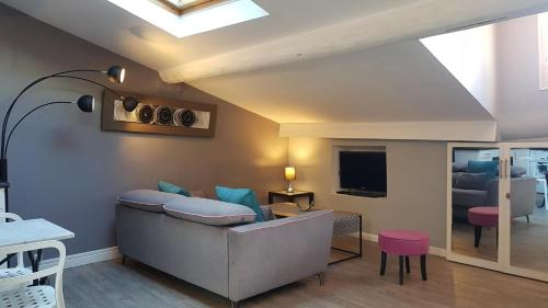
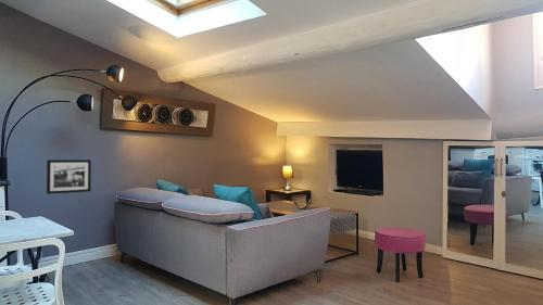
+ picture frame [46,158,92,195]
